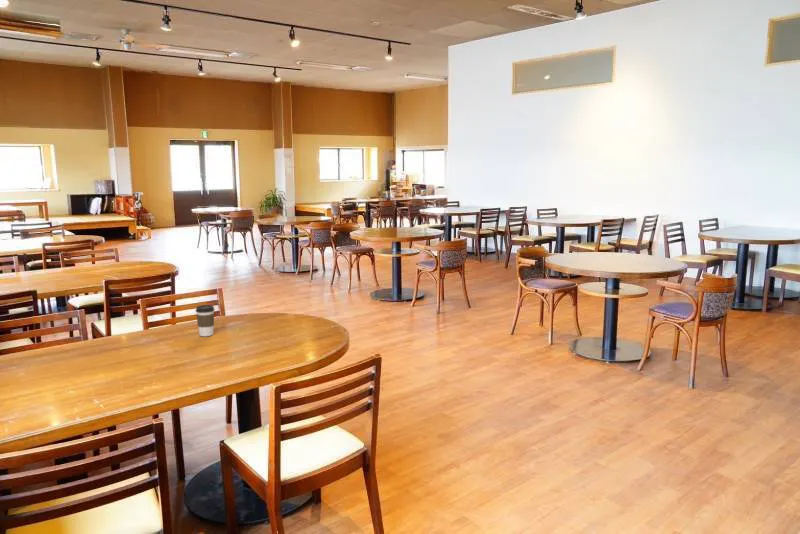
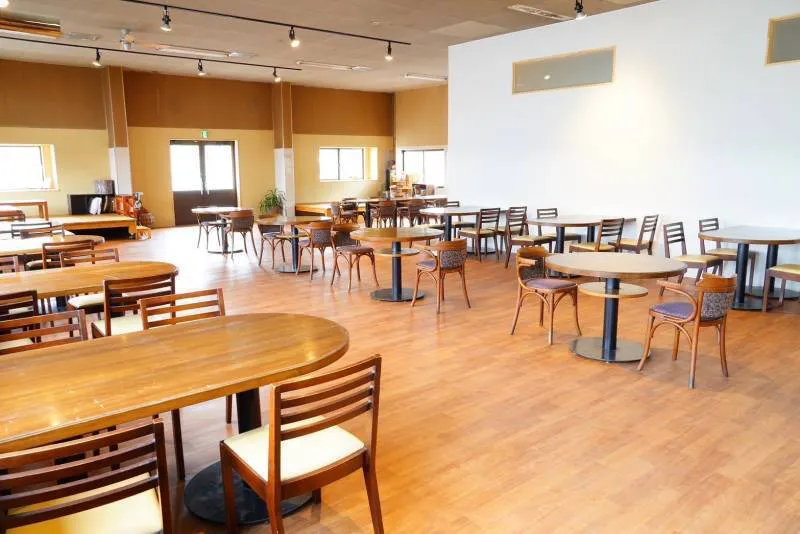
- coffee cup [195,304,216,337]
